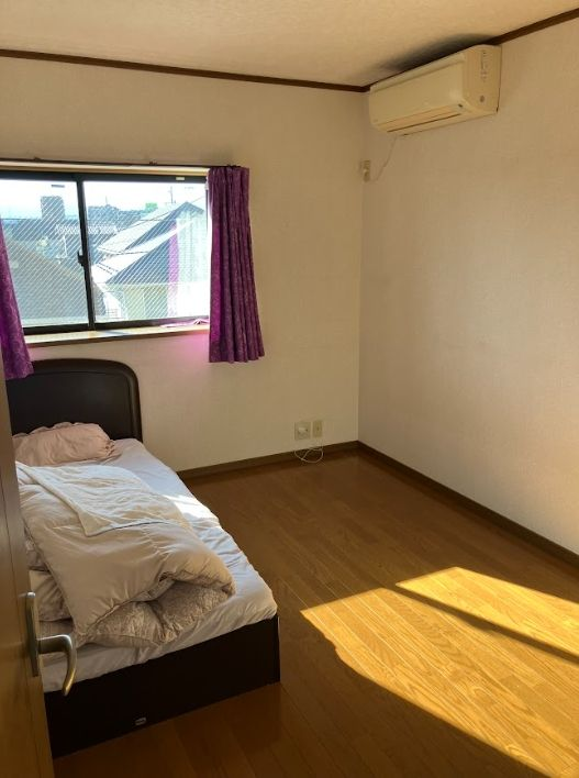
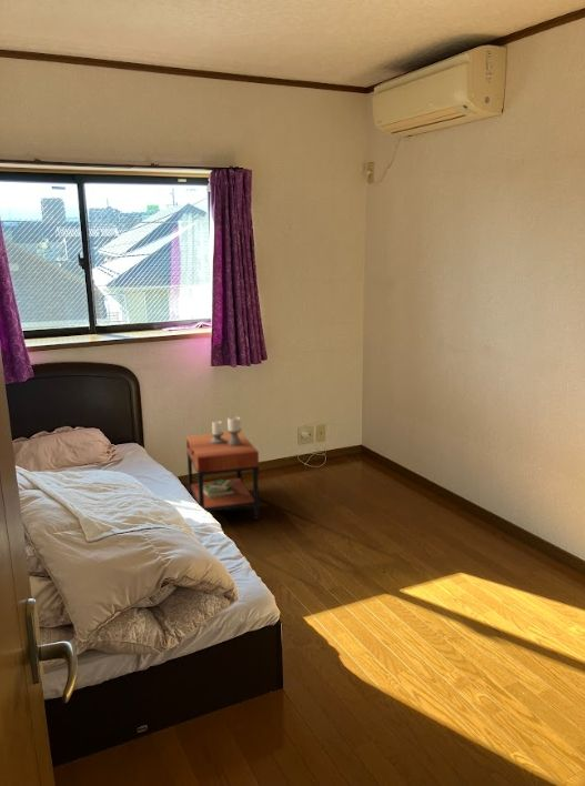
+ side table [185,416,260,521]
